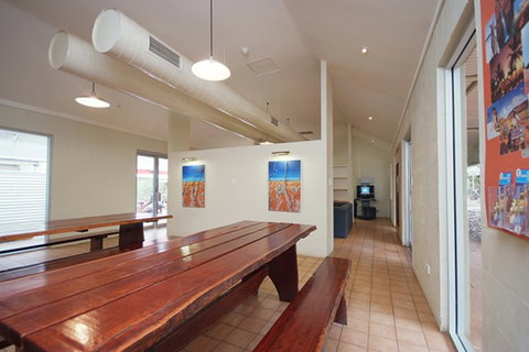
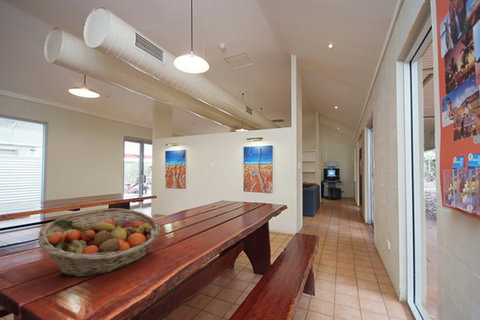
+ fruit basket [38,207,162,278]
